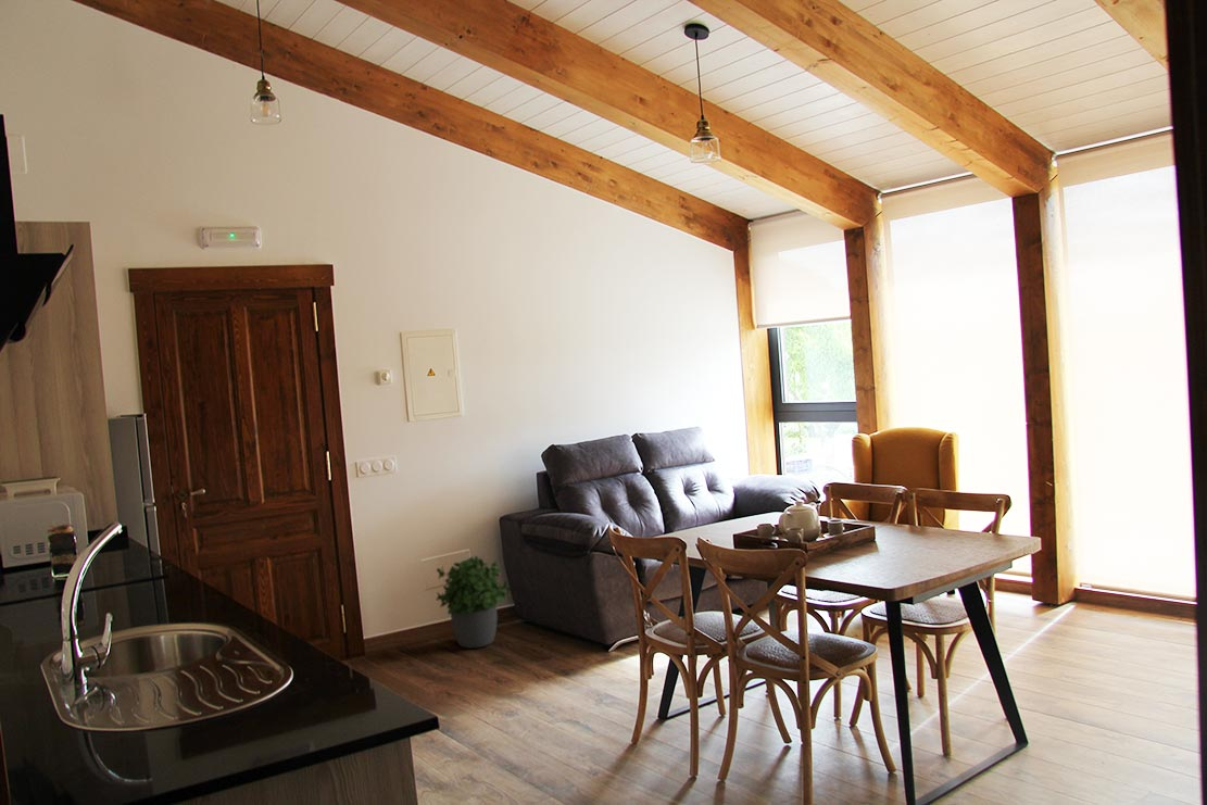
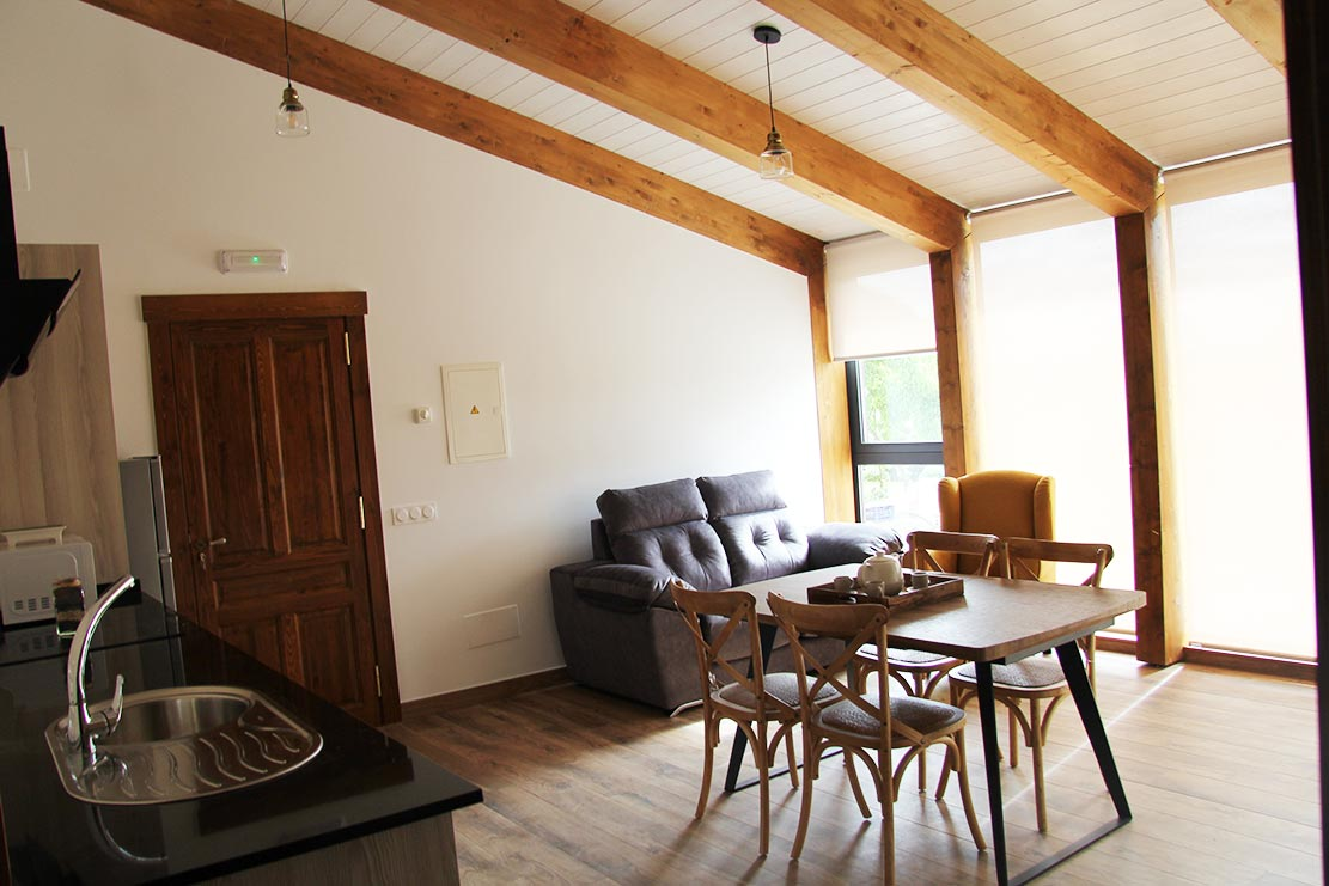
- potted plant [436,555,512,650]
